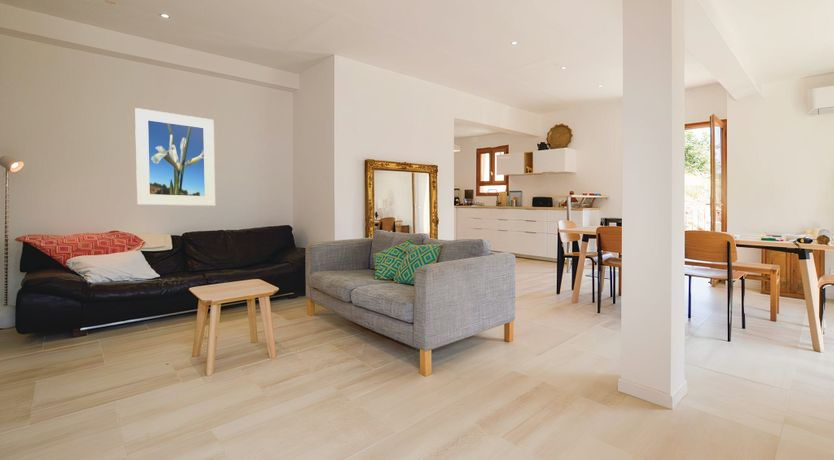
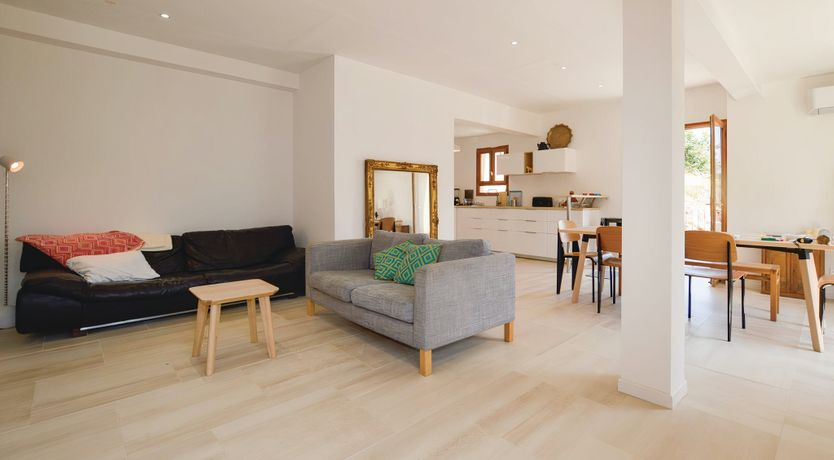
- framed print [134,107,216,207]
